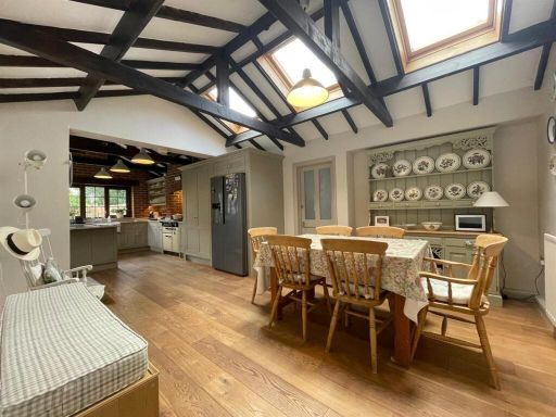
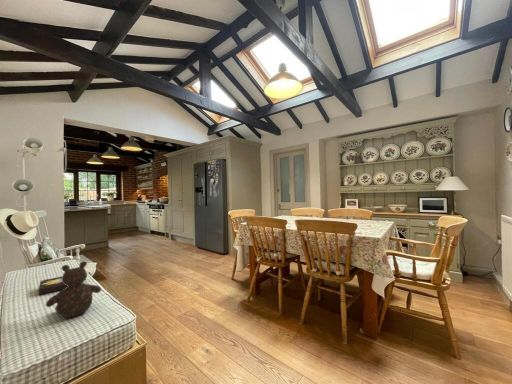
+ stuffed bear [45,260,102,319]
+ hardback book [36,276,87,296]
